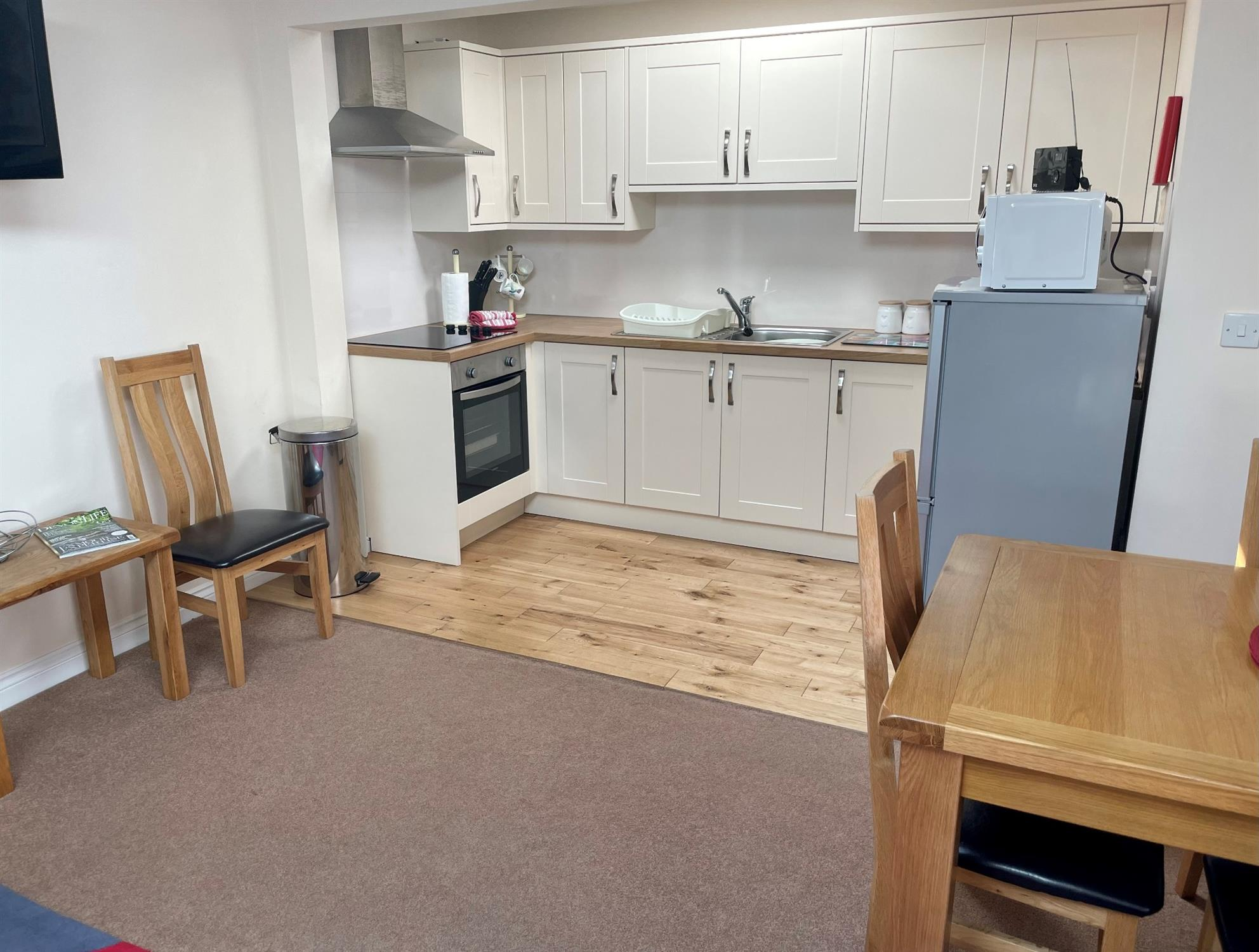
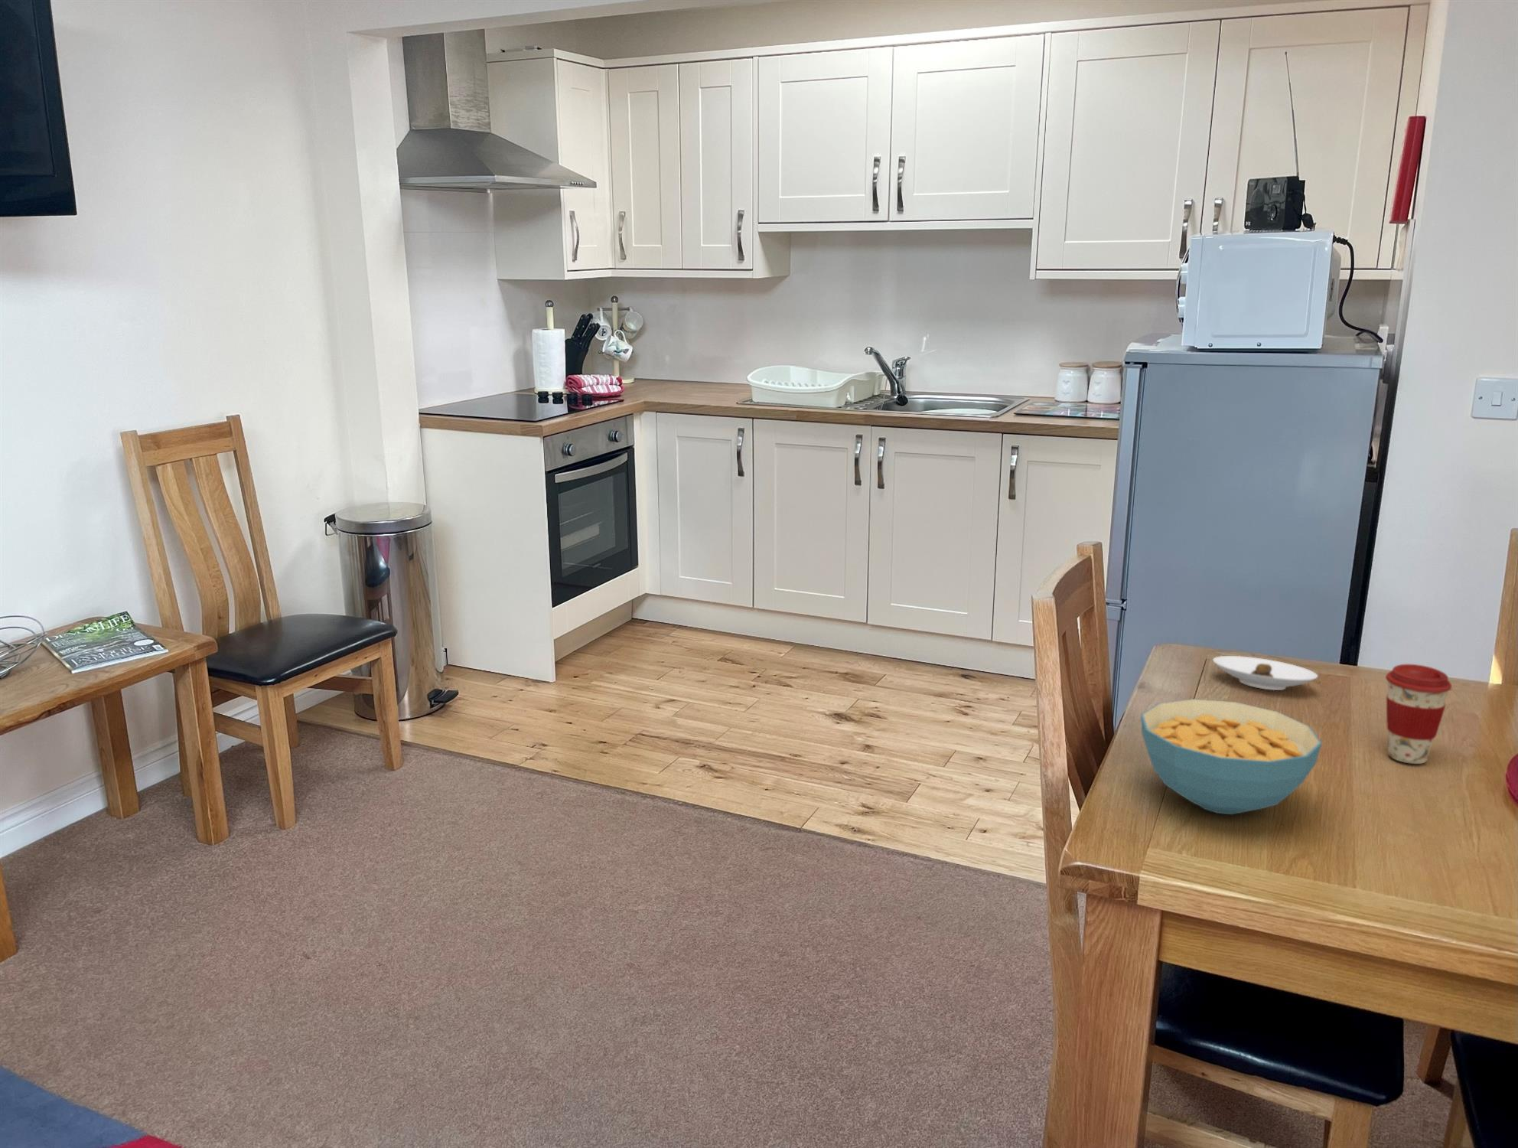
+ cereal bowl [1141,698,1323,815]
+ coffee cup [1385,663,1452,765]
+ saucer [1212,655,1319,691]
